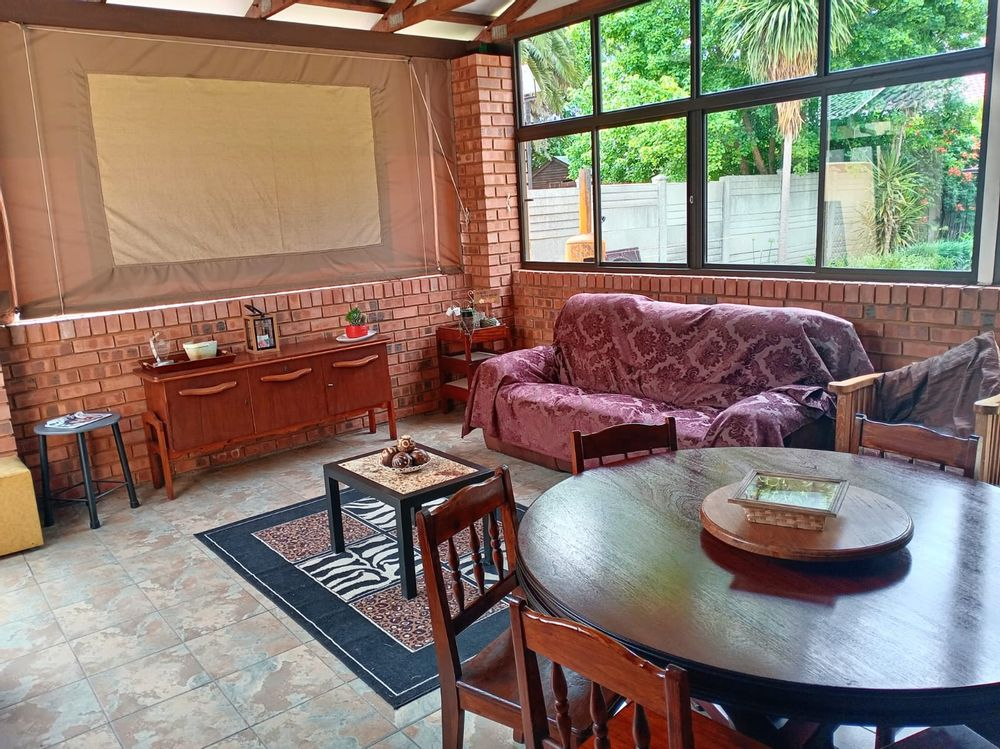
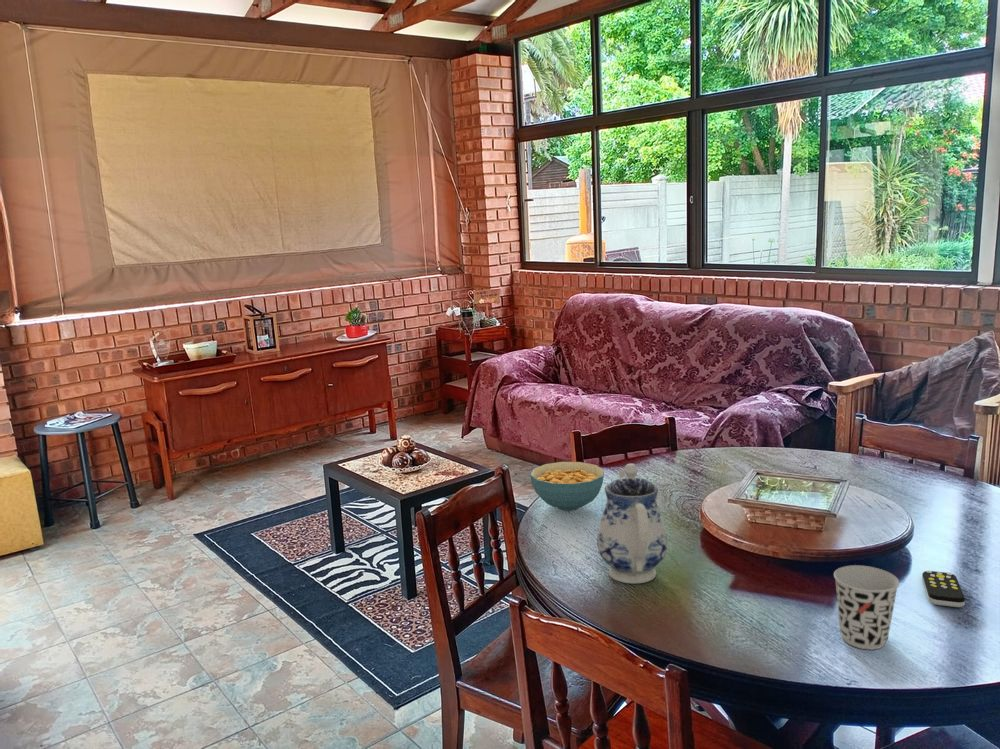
+ remote control [921,569,966,608]
+ cup [833,564,900,651]
+ cereal bowl [529,461,605,512]
+ teapot [596,463,668,584]
